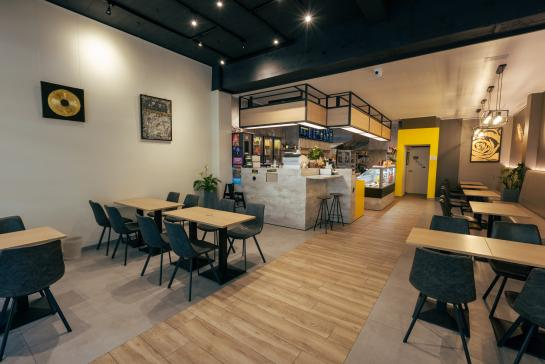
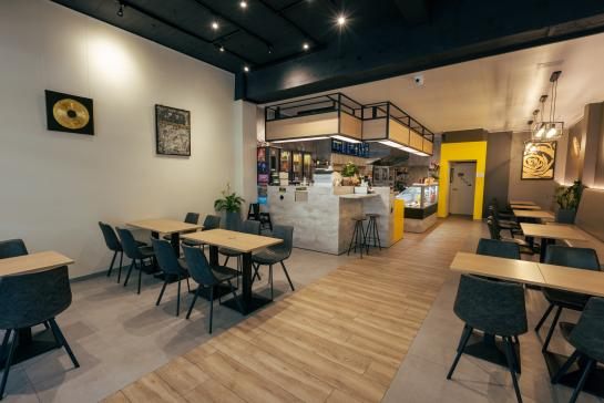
- wastebasket [61,235,85,261]
